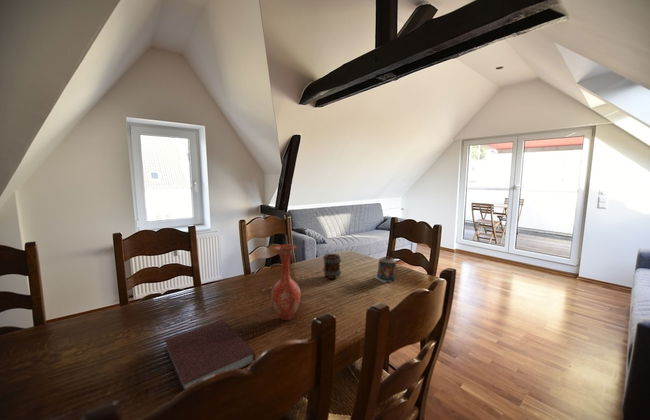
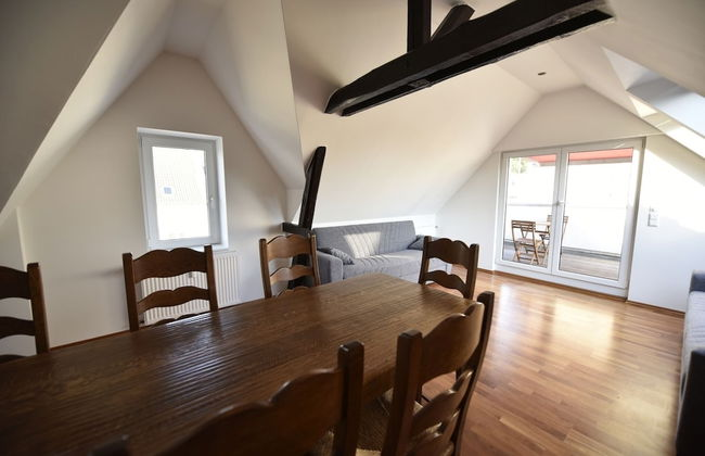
- vase [270,243,302,321]
- notebook [164,319,257,392]
- mug [322,253,342,280]
- candle [374,256,397,284]
